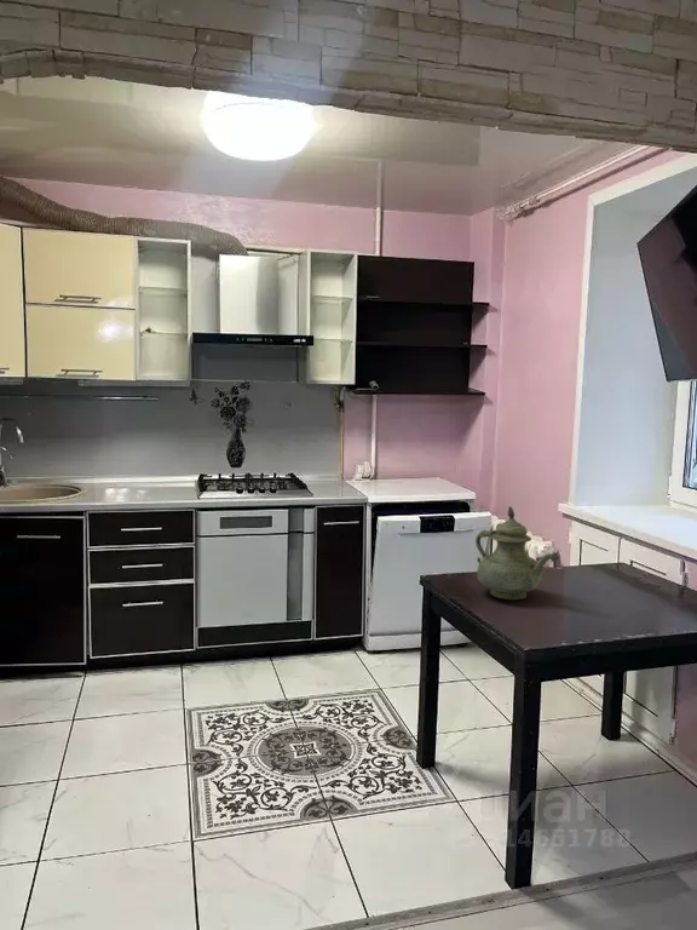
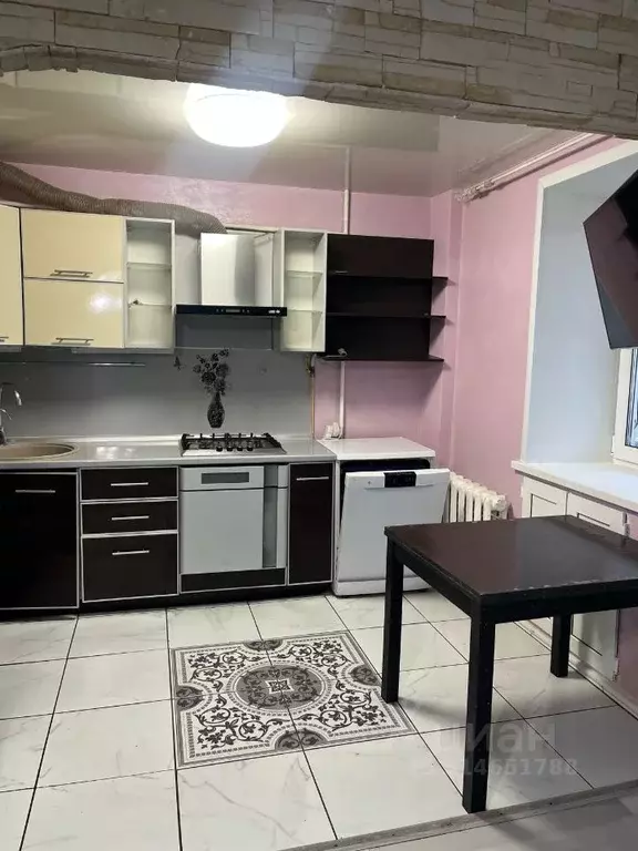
- teapot [474,505,559,601]
